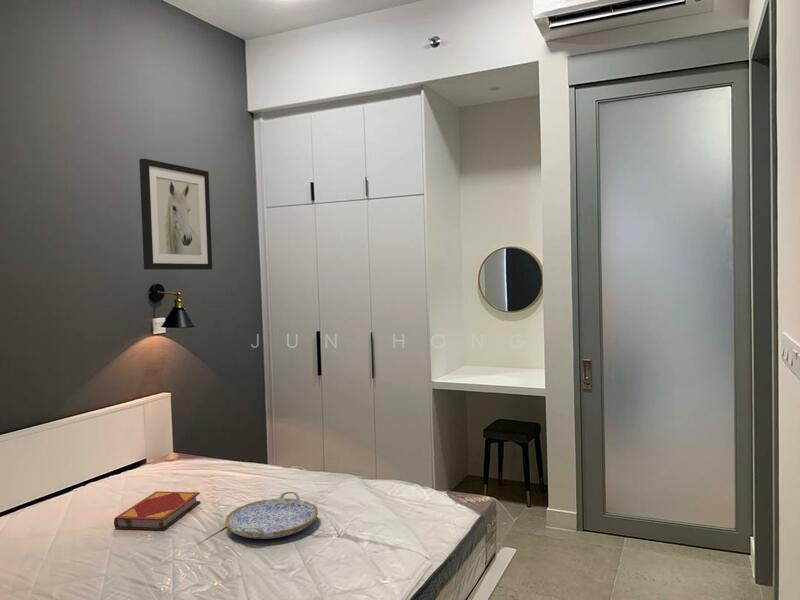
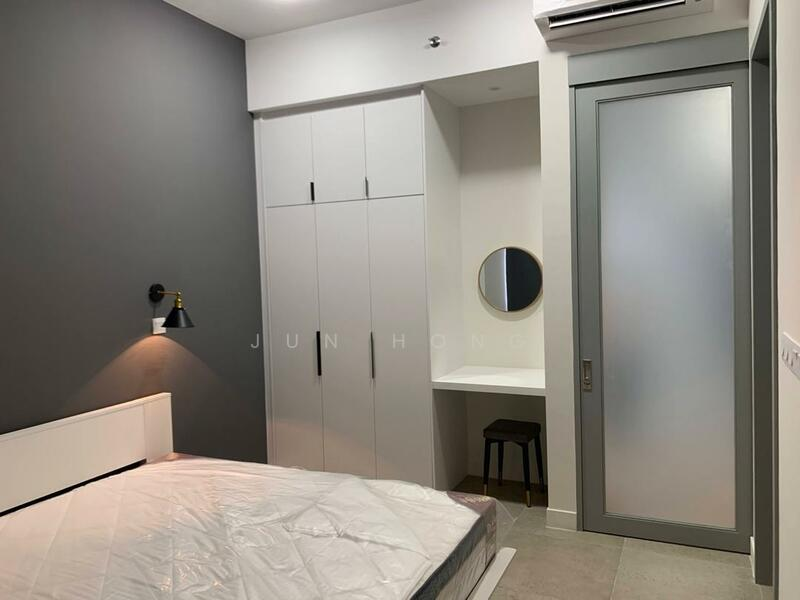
- wall art [138,157,213,271]
- hardback book [113,490,201,531]
- serving tray [224,490,319,540]
